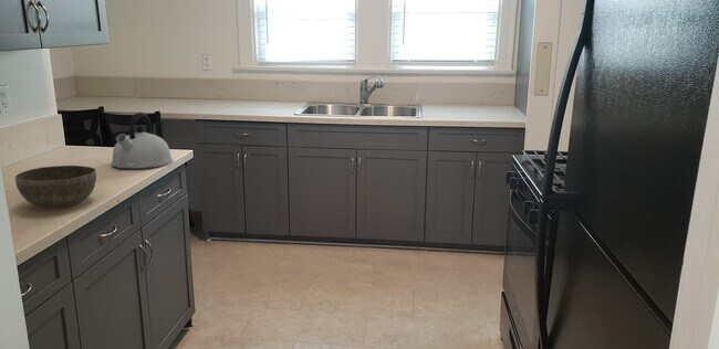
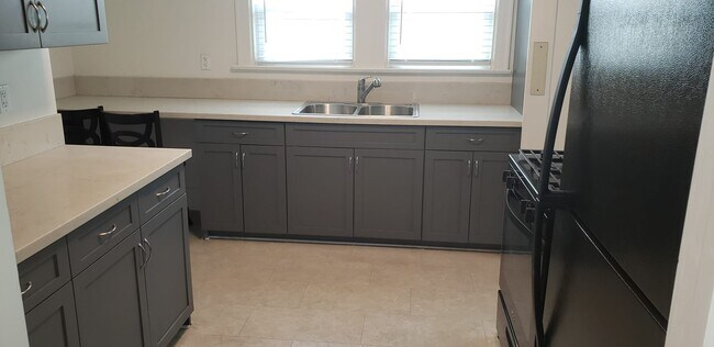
- bowl [14,165,97,209]
- kettle [111,112,174,169]
